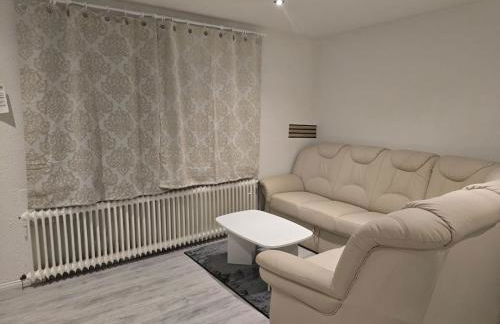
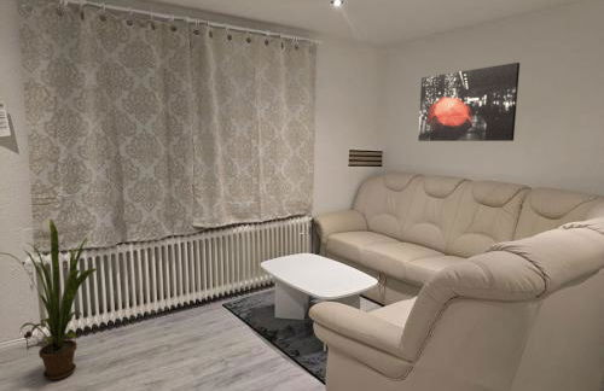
+ house plant [0,217,98,381]
+ wall art [417,62,521,142]
